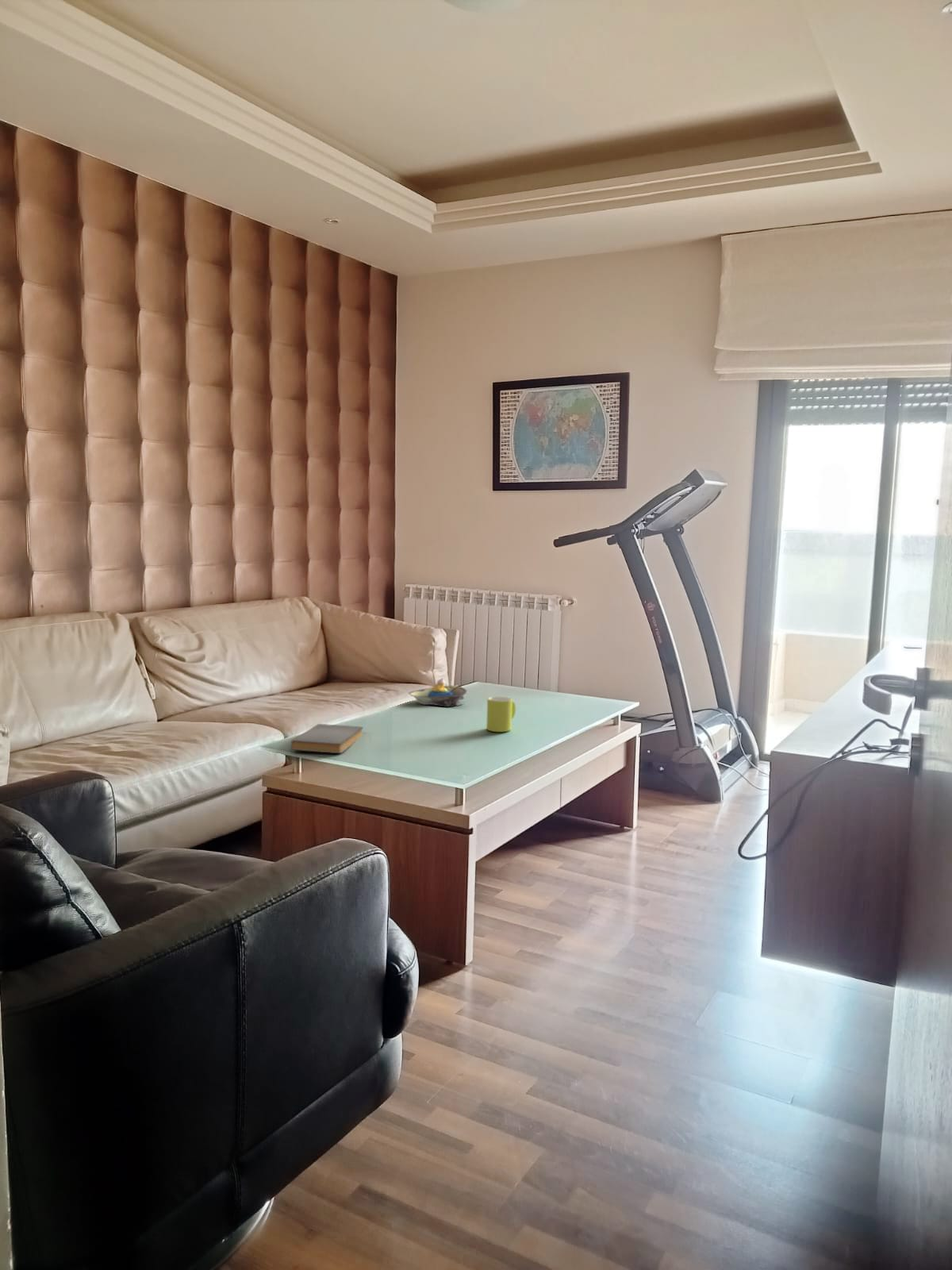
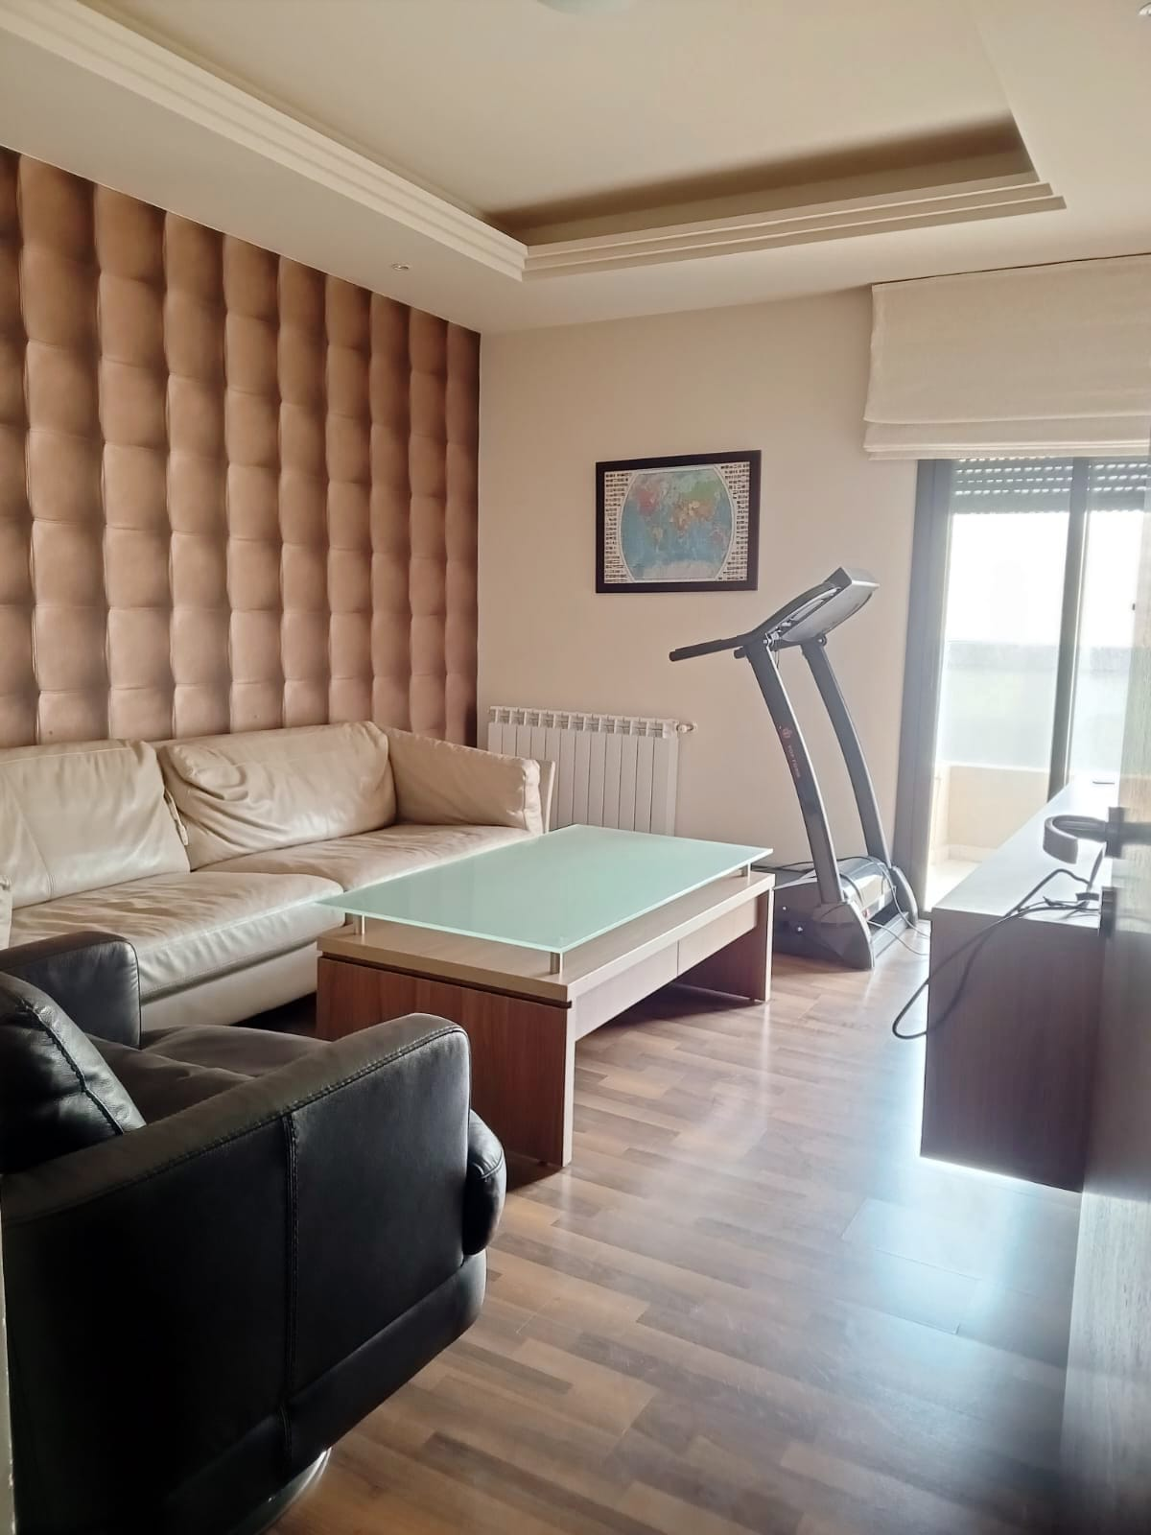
- book [290,723,364,754]
- decorative bowl [408,677,468,708]
- mug [486,695,516,733]
